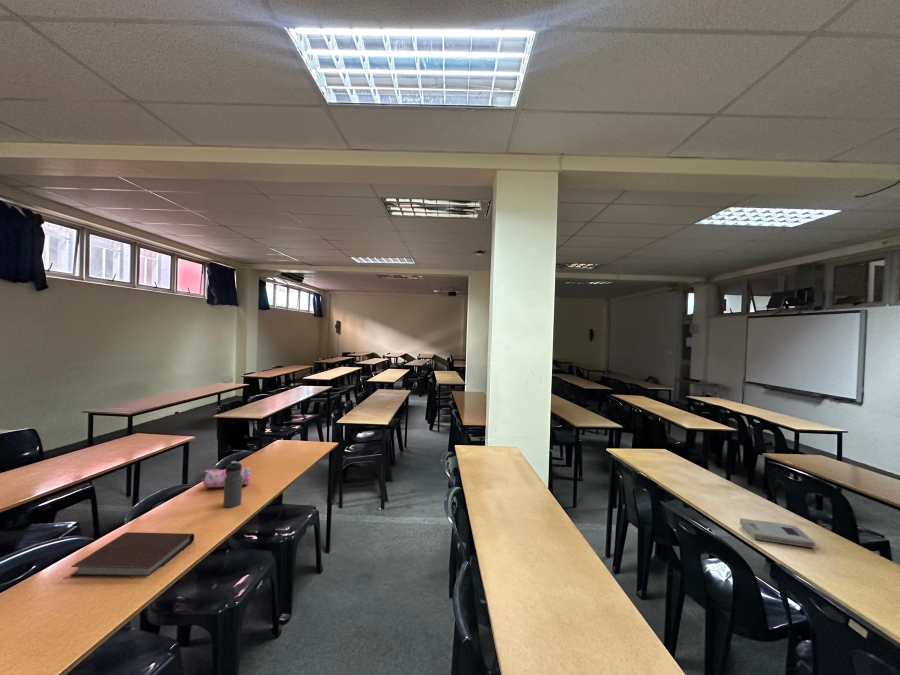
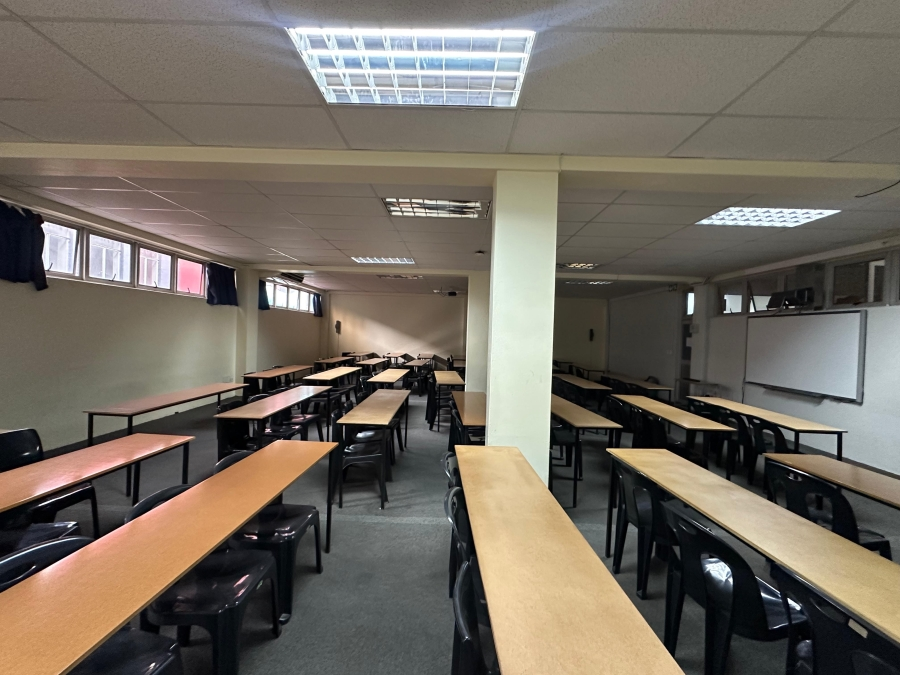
- water bottle [223,460,243,509]
- pencil case [200,466,253,488]
- book [739,517,816,549]
- notebook [70,531,195,578]
